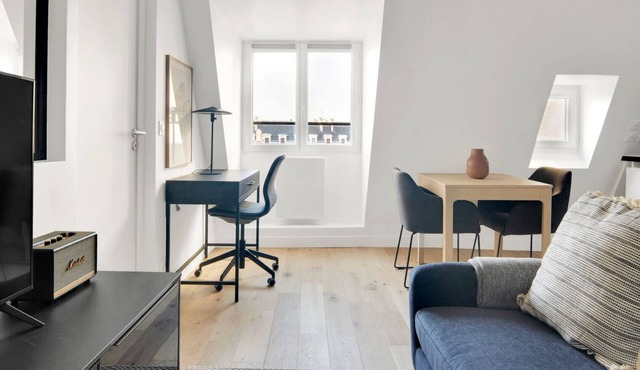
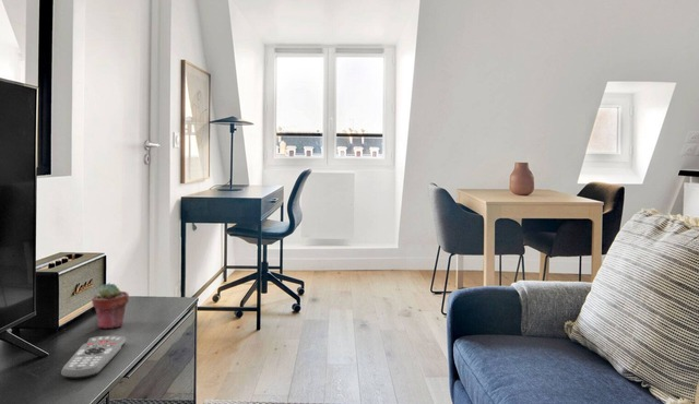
+ potted succulent [91,282,130,330]
+ remote control [60,335,127,380]
